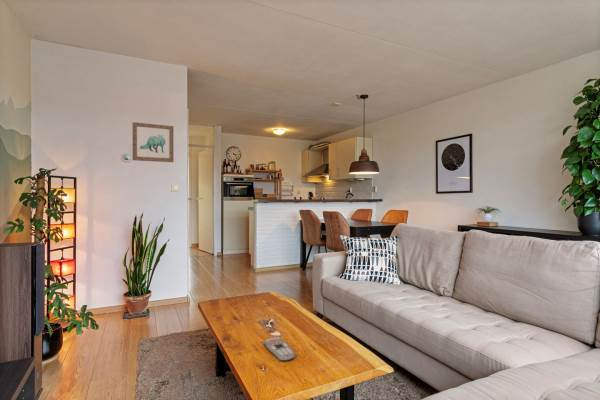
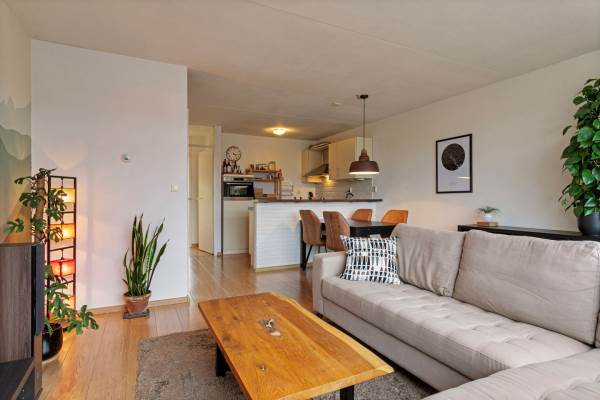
- wall art [132,121,175,163]
- remote control [262,336,296,362]
